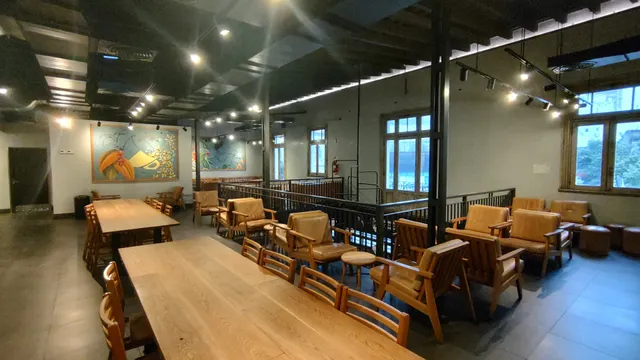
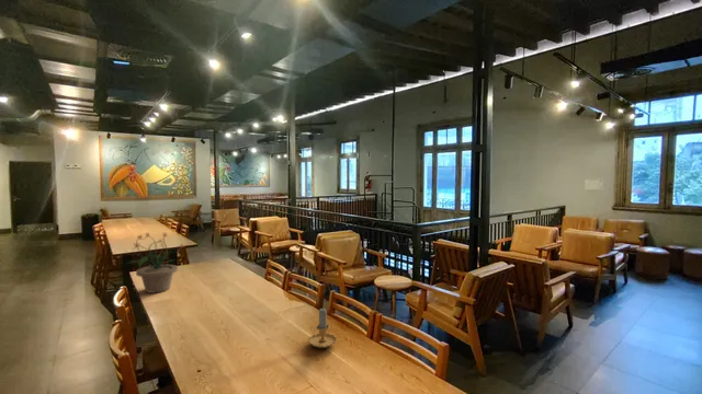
+ potted plant [123,232,185,294]
+ candle [307,308,338,349]
